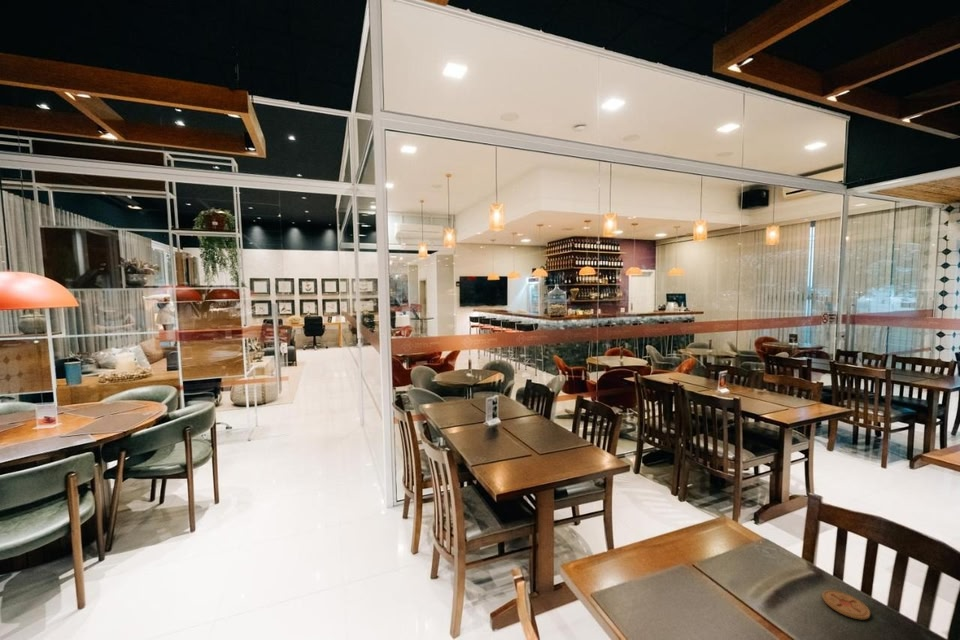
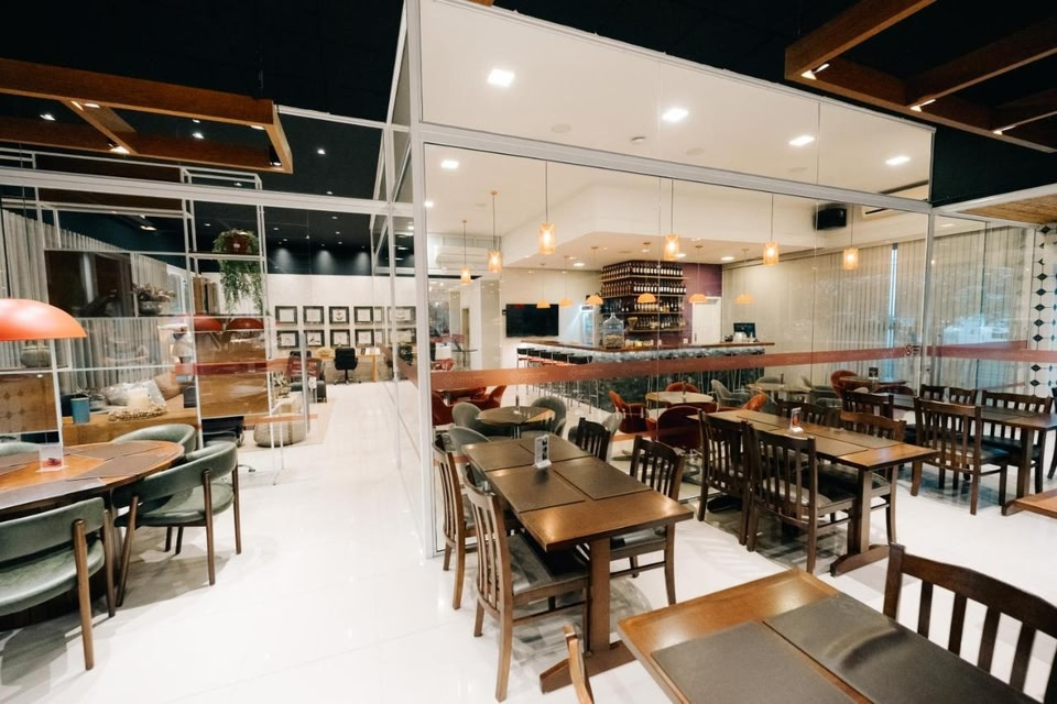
- coaster [821,589,871,620]
